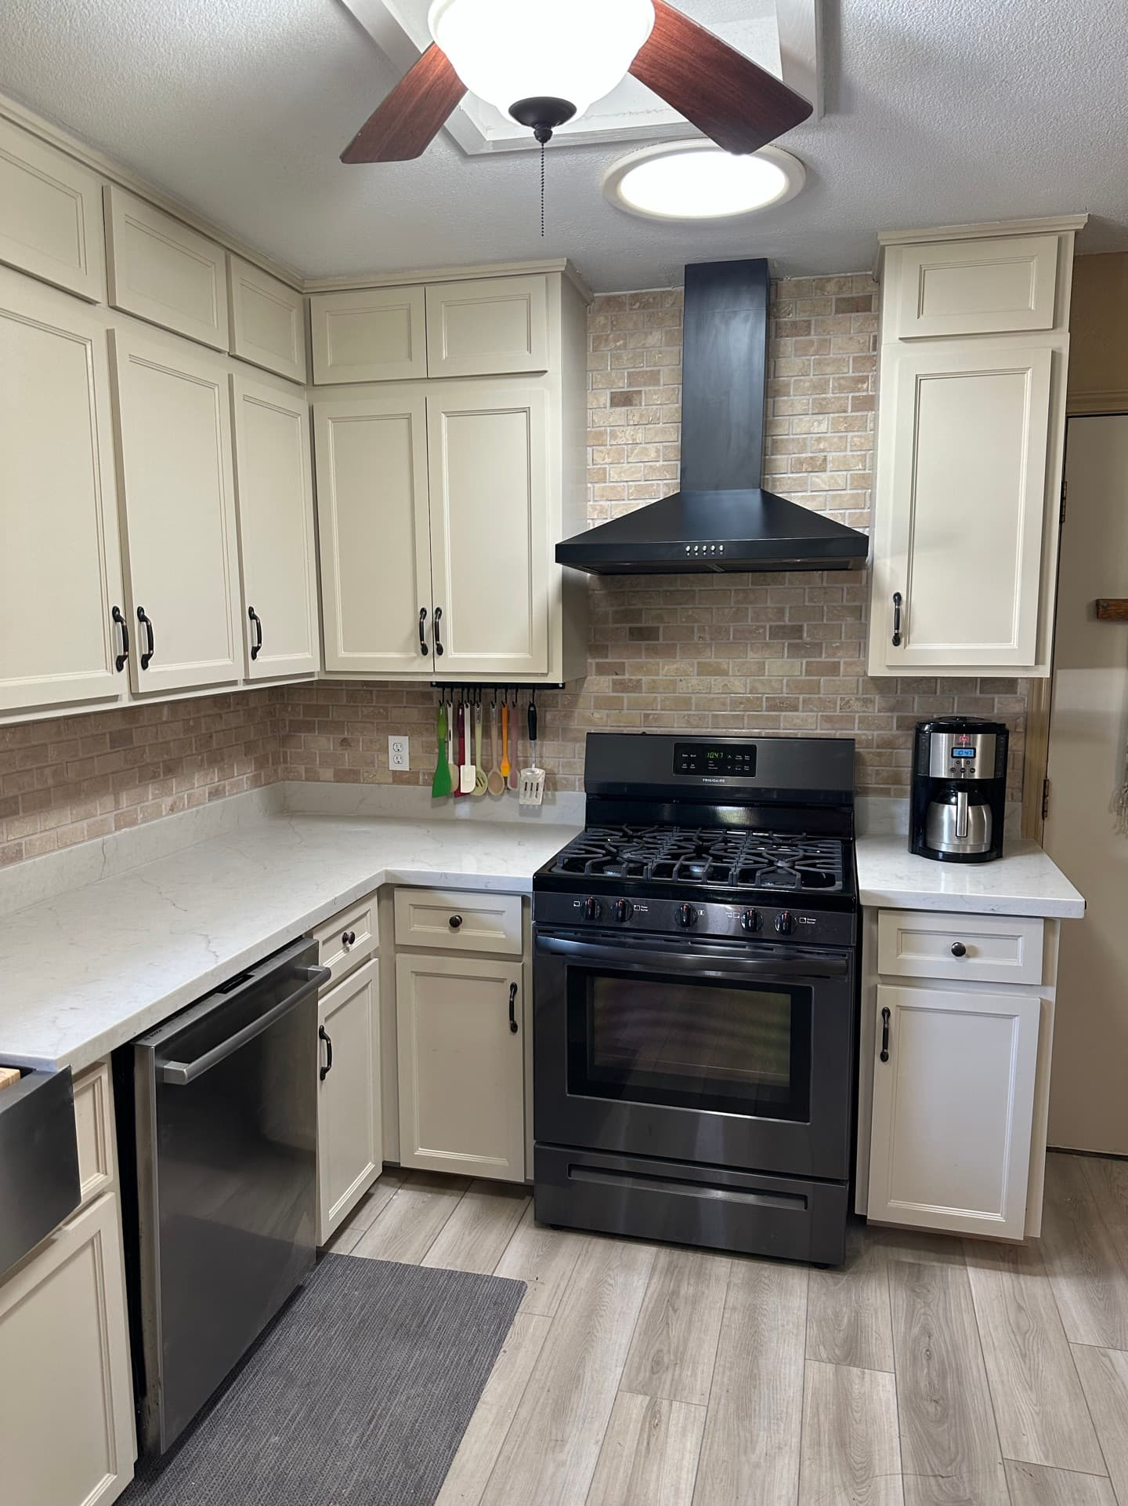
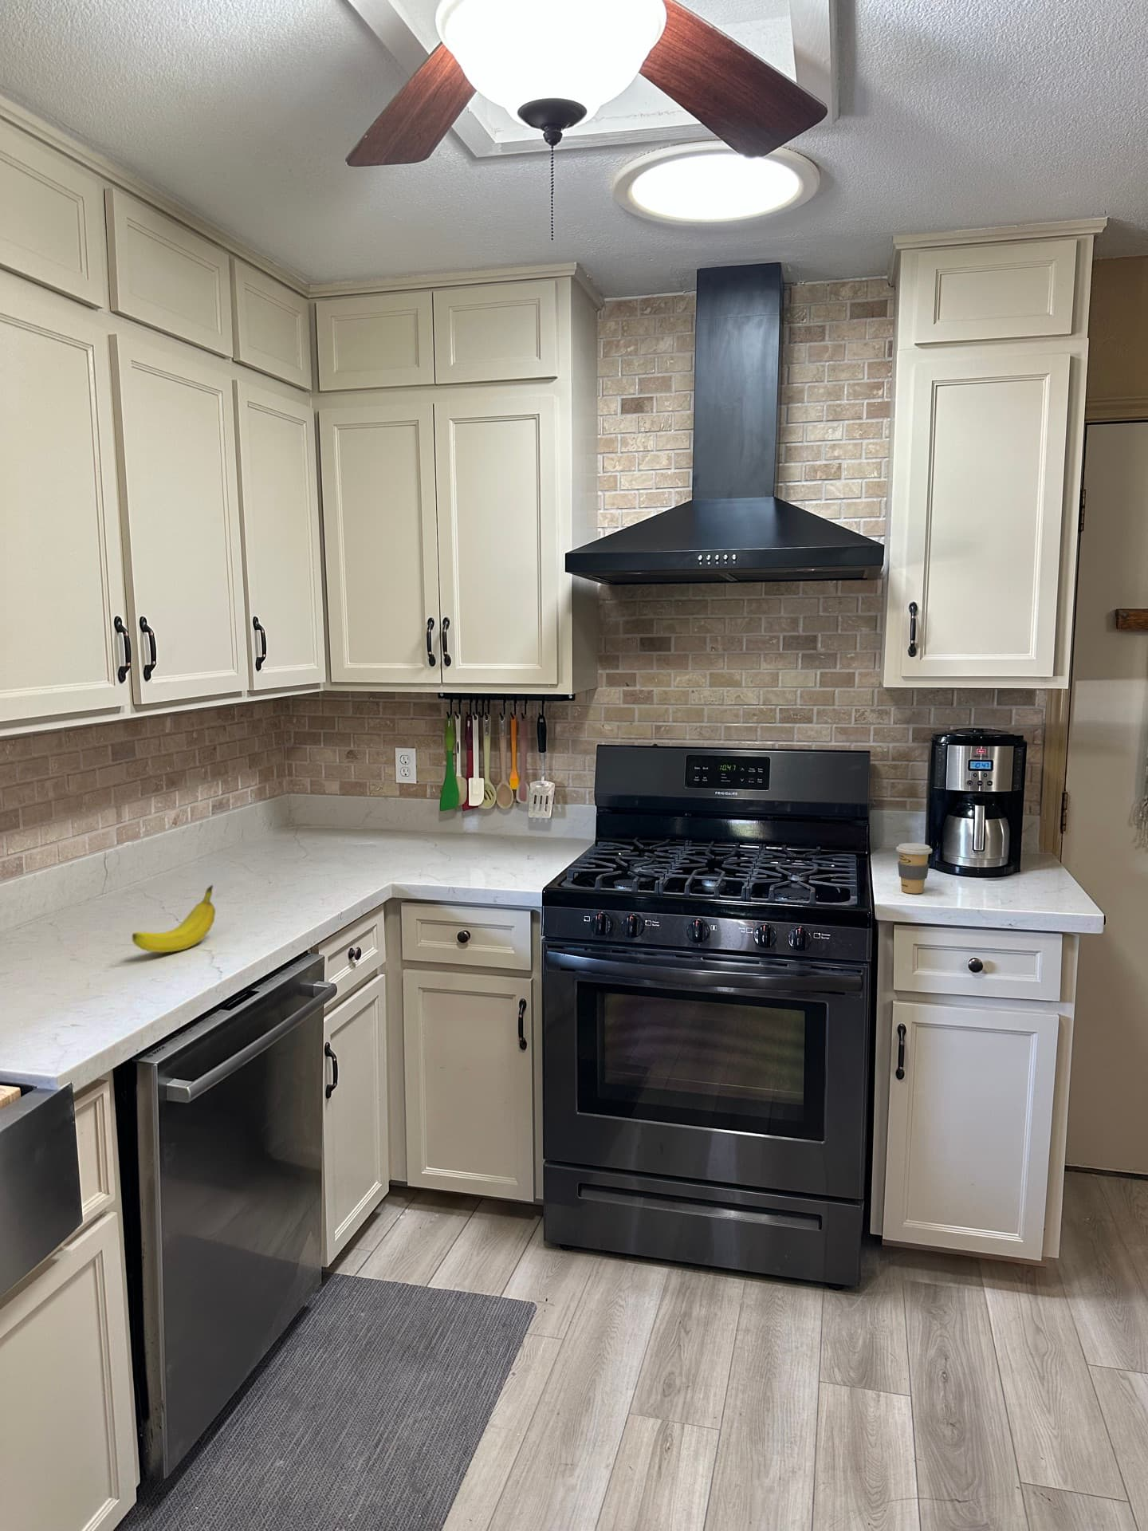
+ coffee cup [895,841,932,893]
+ fruit [131,885,216,952]
